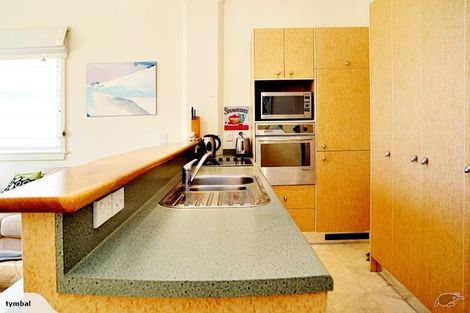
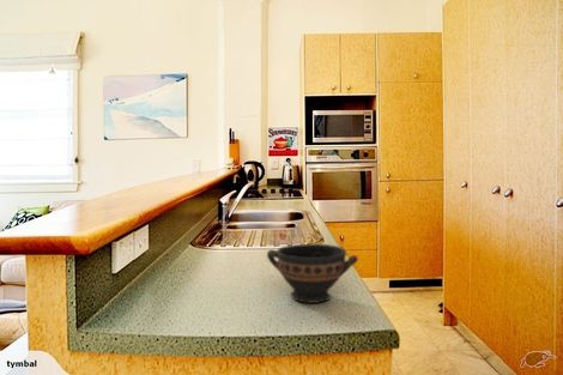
+ bowl [266,243,359,304]
